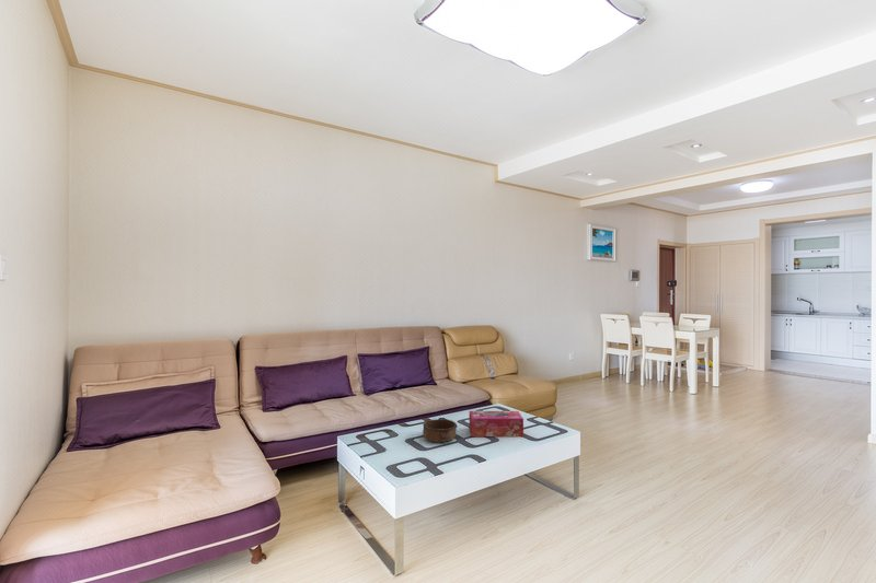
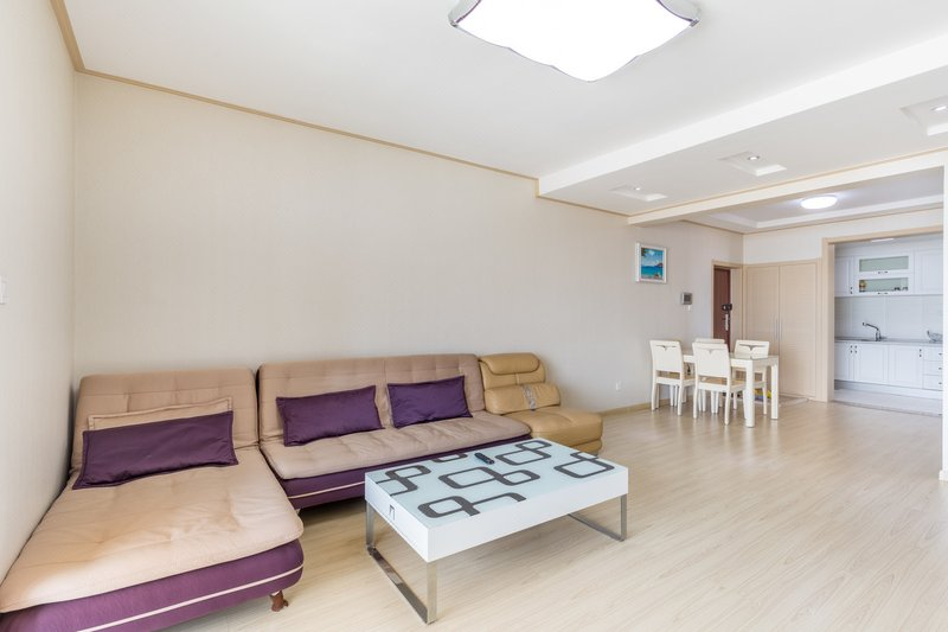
- bowl [422,418,458,443]
- tissue box [469,410,525,438]
